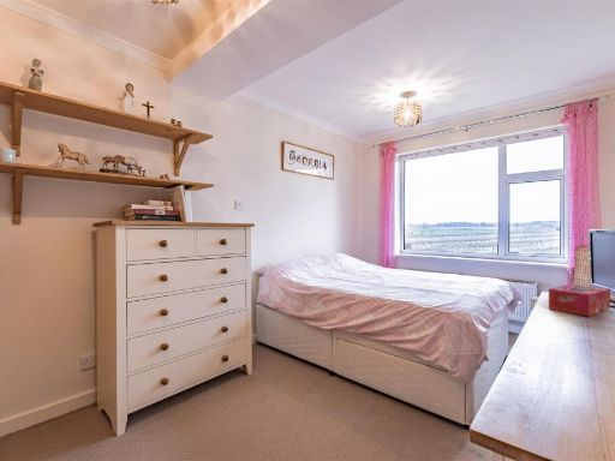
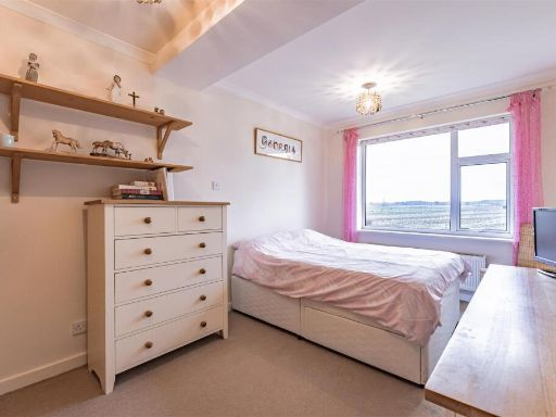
- tissue box [548,282,611,317]
